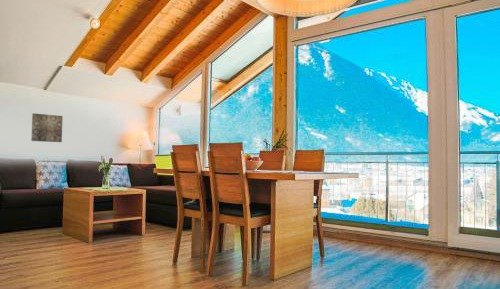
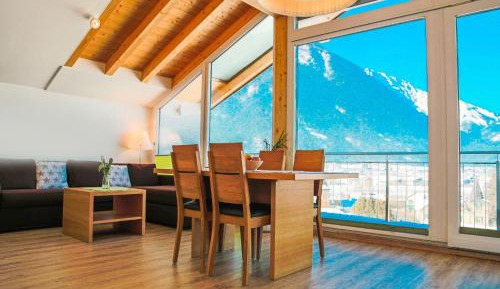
- wall art [30,112,64,143]
